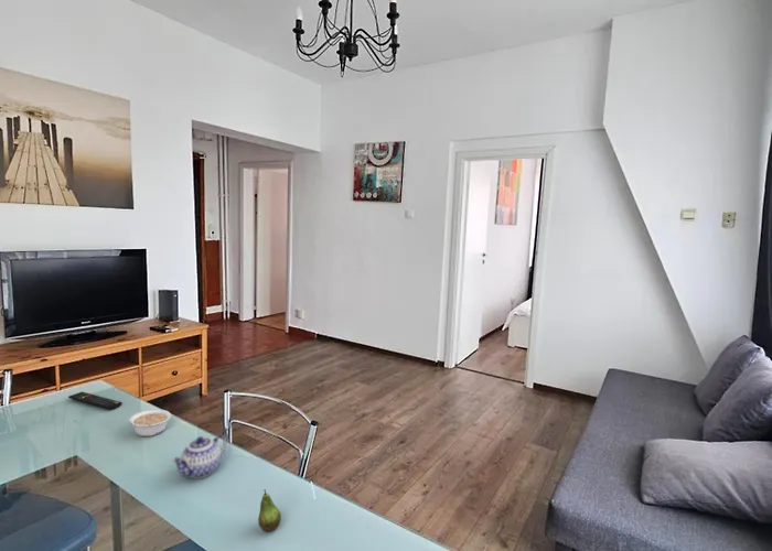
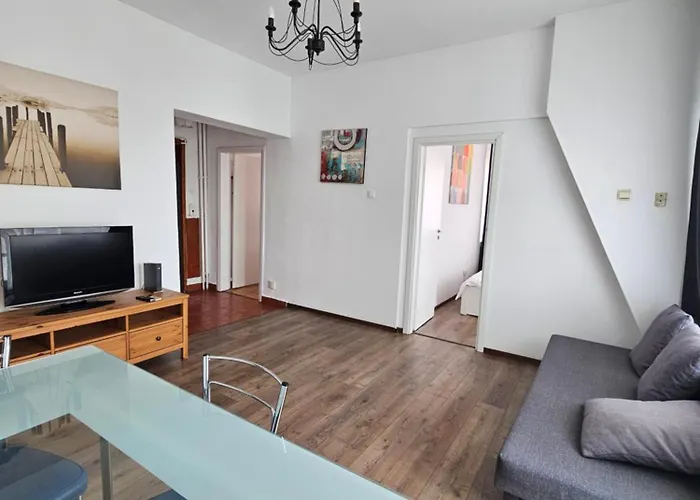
- fruit [257,488,282,532]
- teapot [171,432,227,479]
- legume [128,408,172,437]
- remote control [67,390,122,411]
